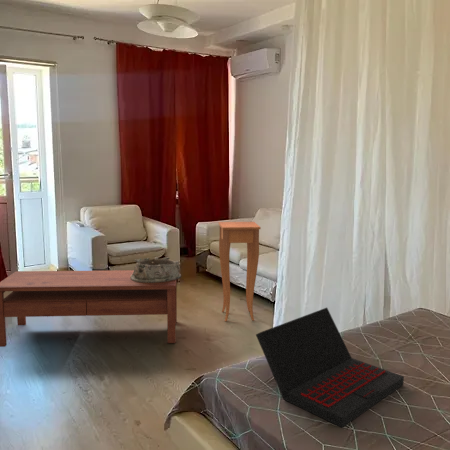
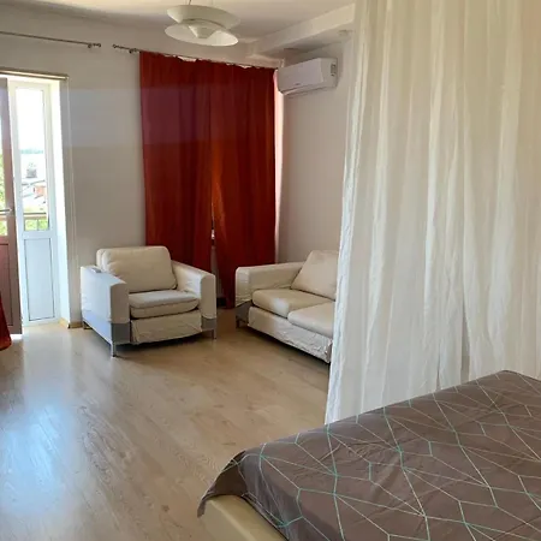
- laptop [255,307,405,428]
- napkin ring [130,256,182,283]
- side table [218,221,262,322]
- coffee table [0,269,178,348]
